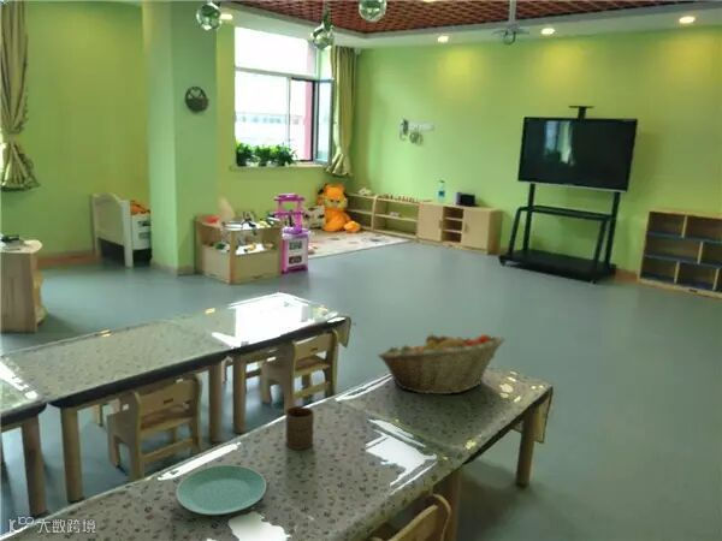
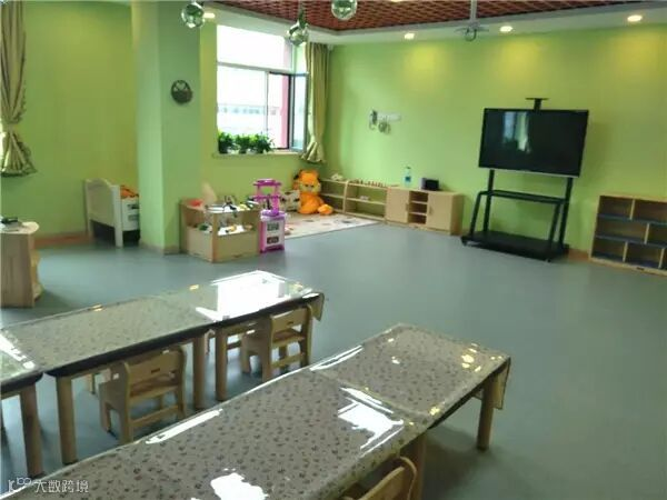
- plate [174,464,267,516]
- cup [284,405,315,451]
- fruit basket [377,332,507,396]
